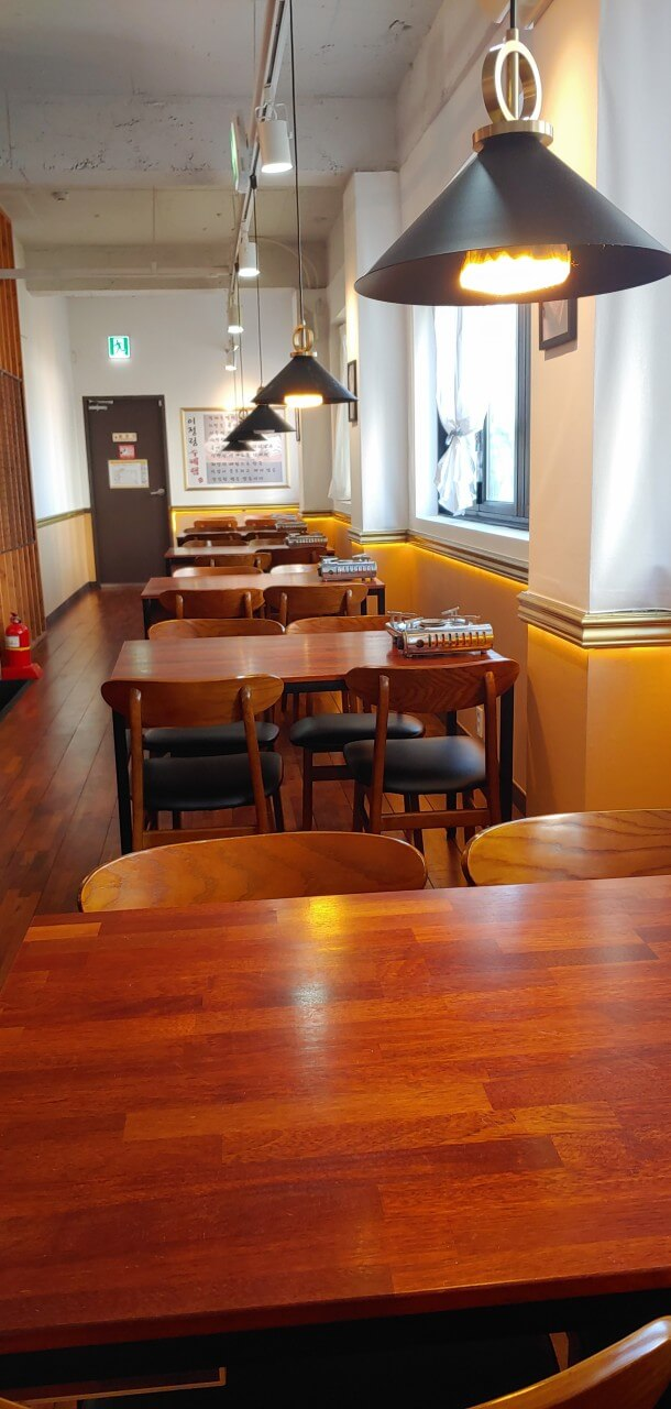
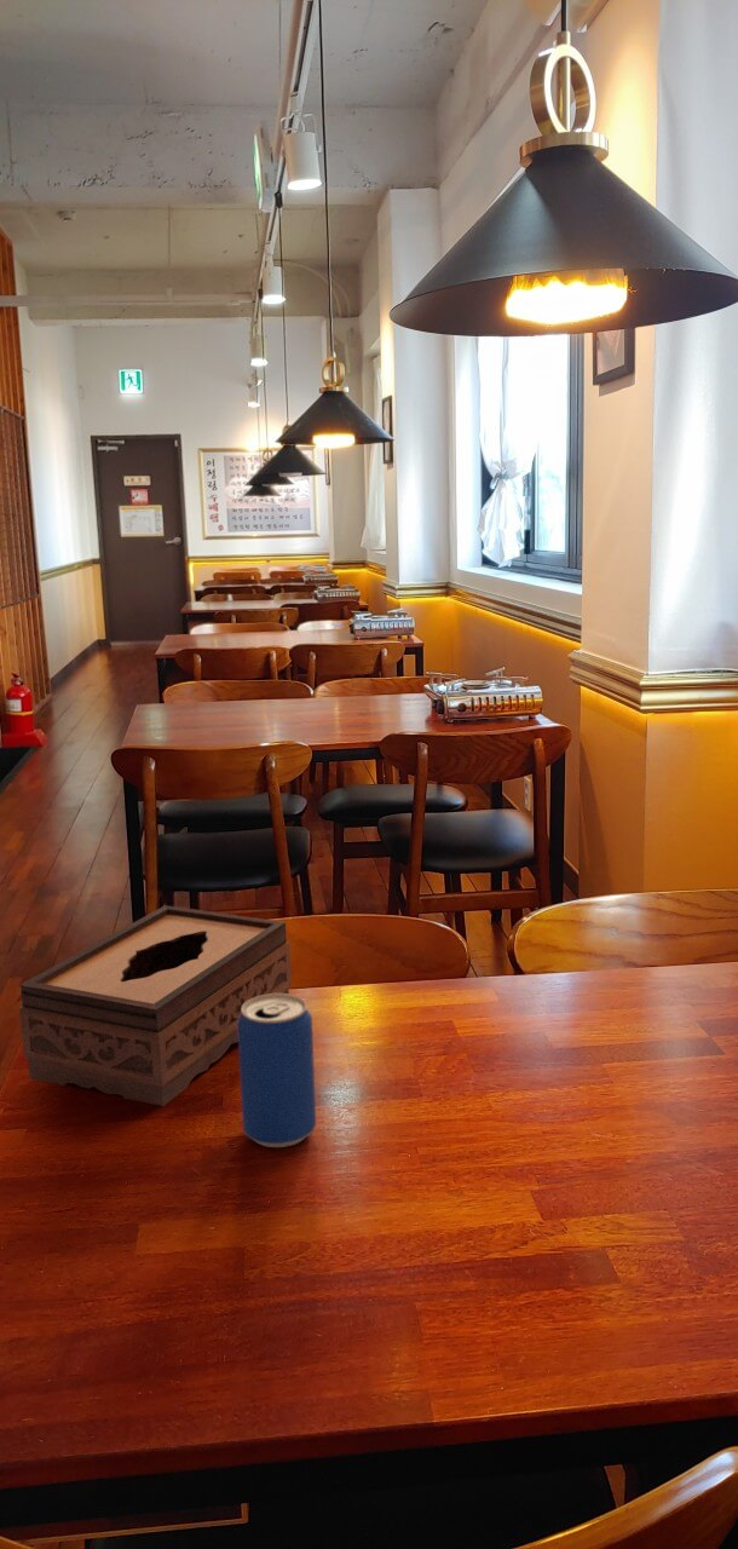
+ tissue box [18,904,293,1107]
+ beverage can [237,994,317,1148]
